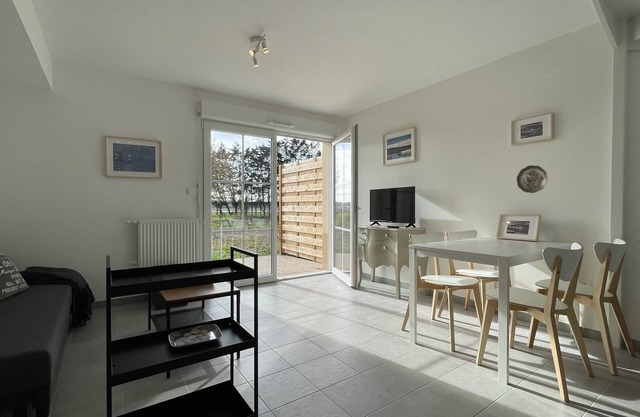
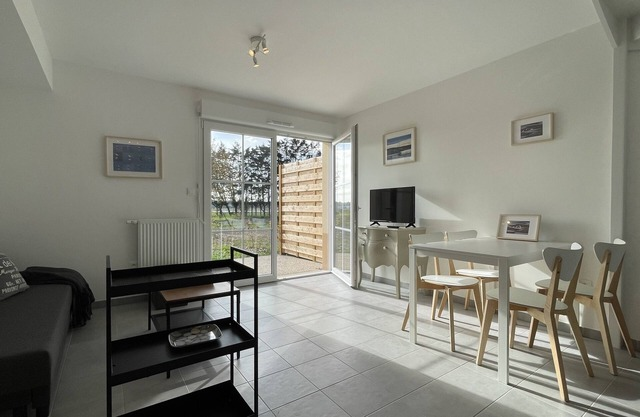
- decorative plate [516,164,548,194]
